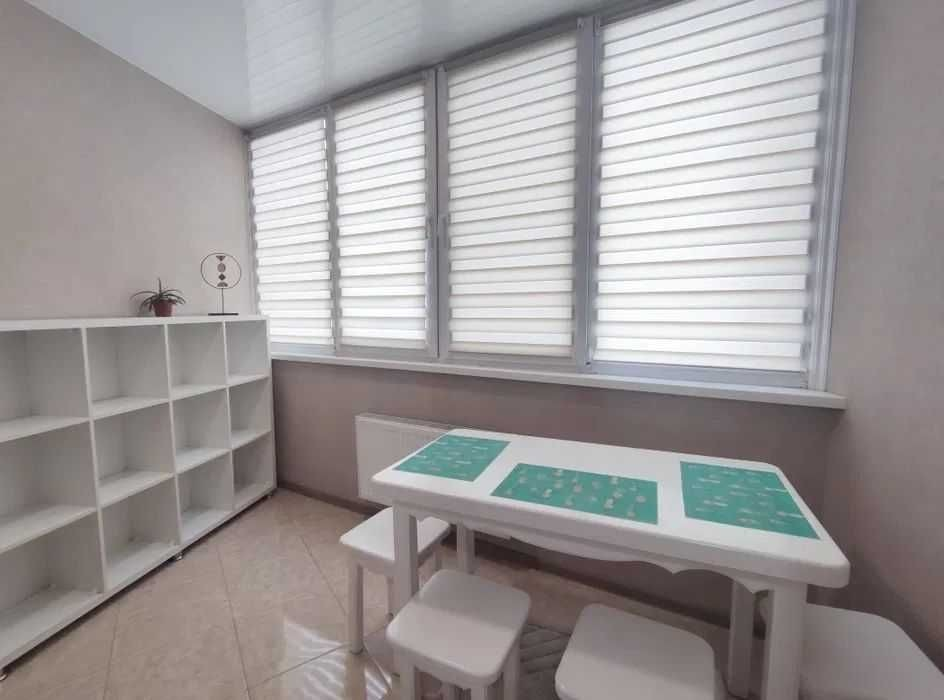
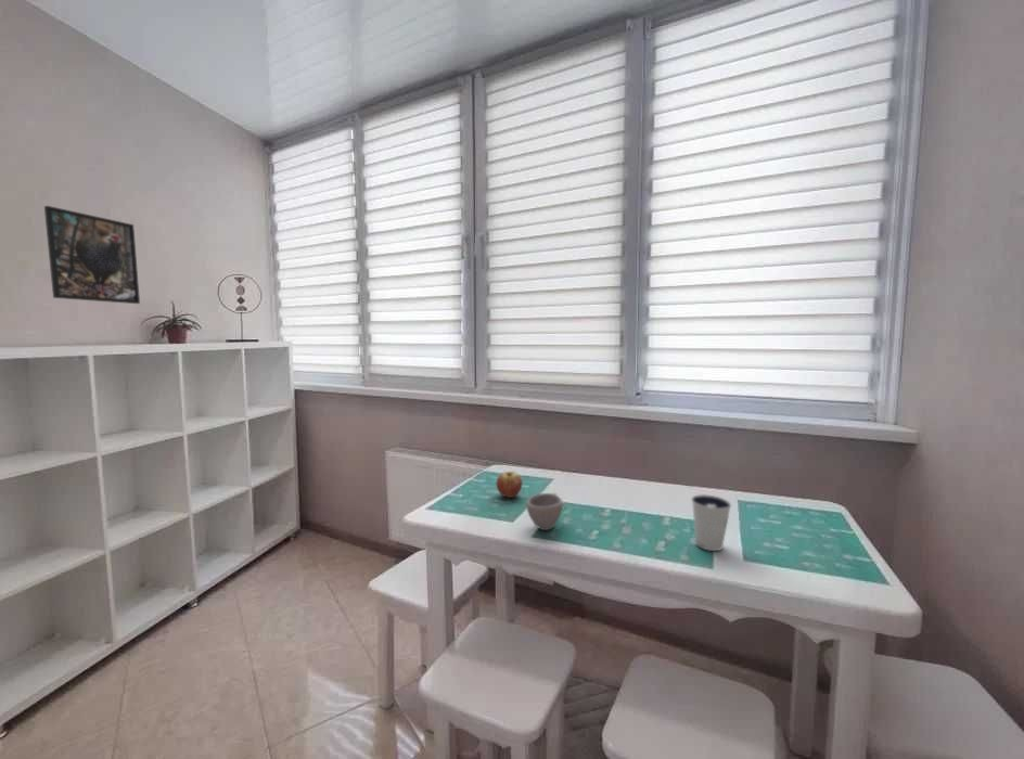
+ dixie cup [690,493,732,552]
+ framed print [43,205,141,305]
+ cup [525,492,564,531]
+ fruit [495,471,524,499]
